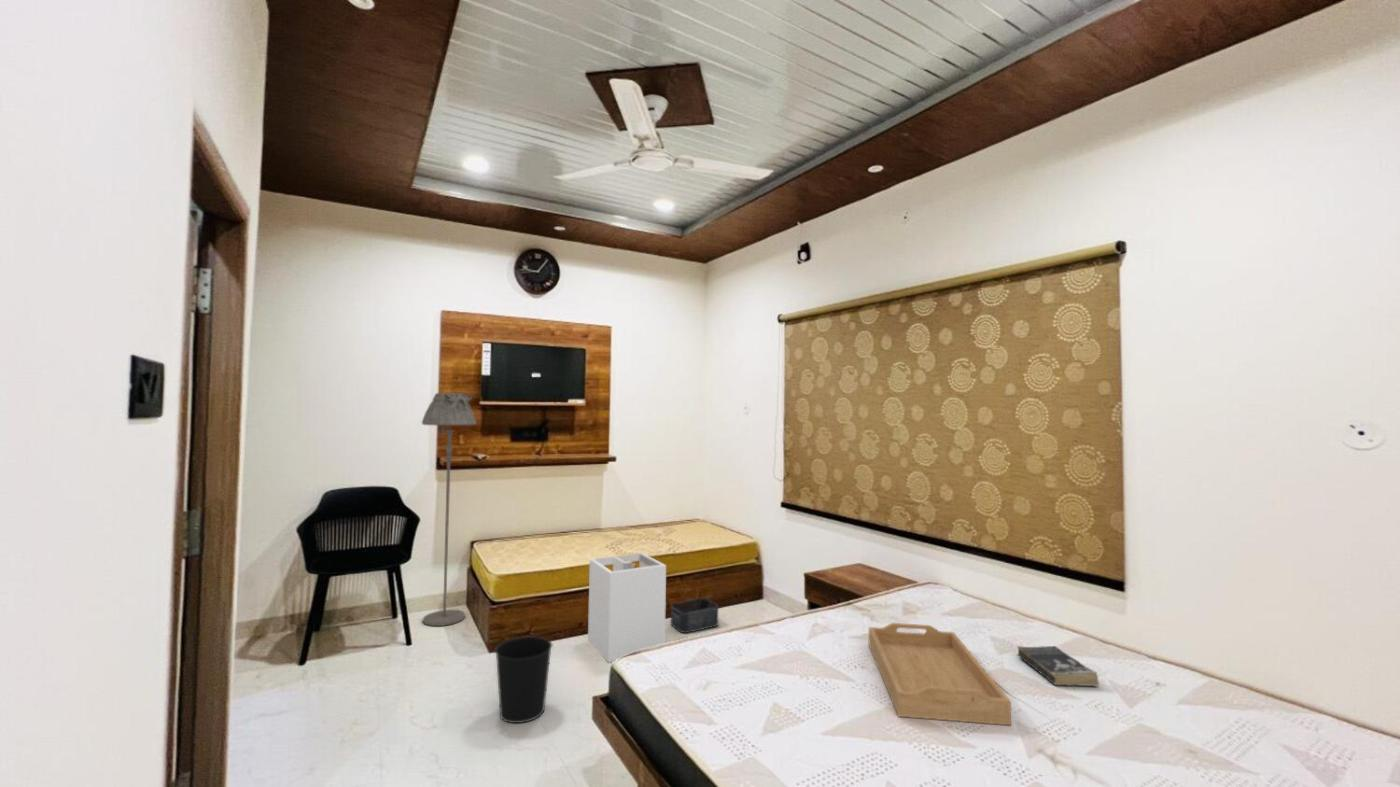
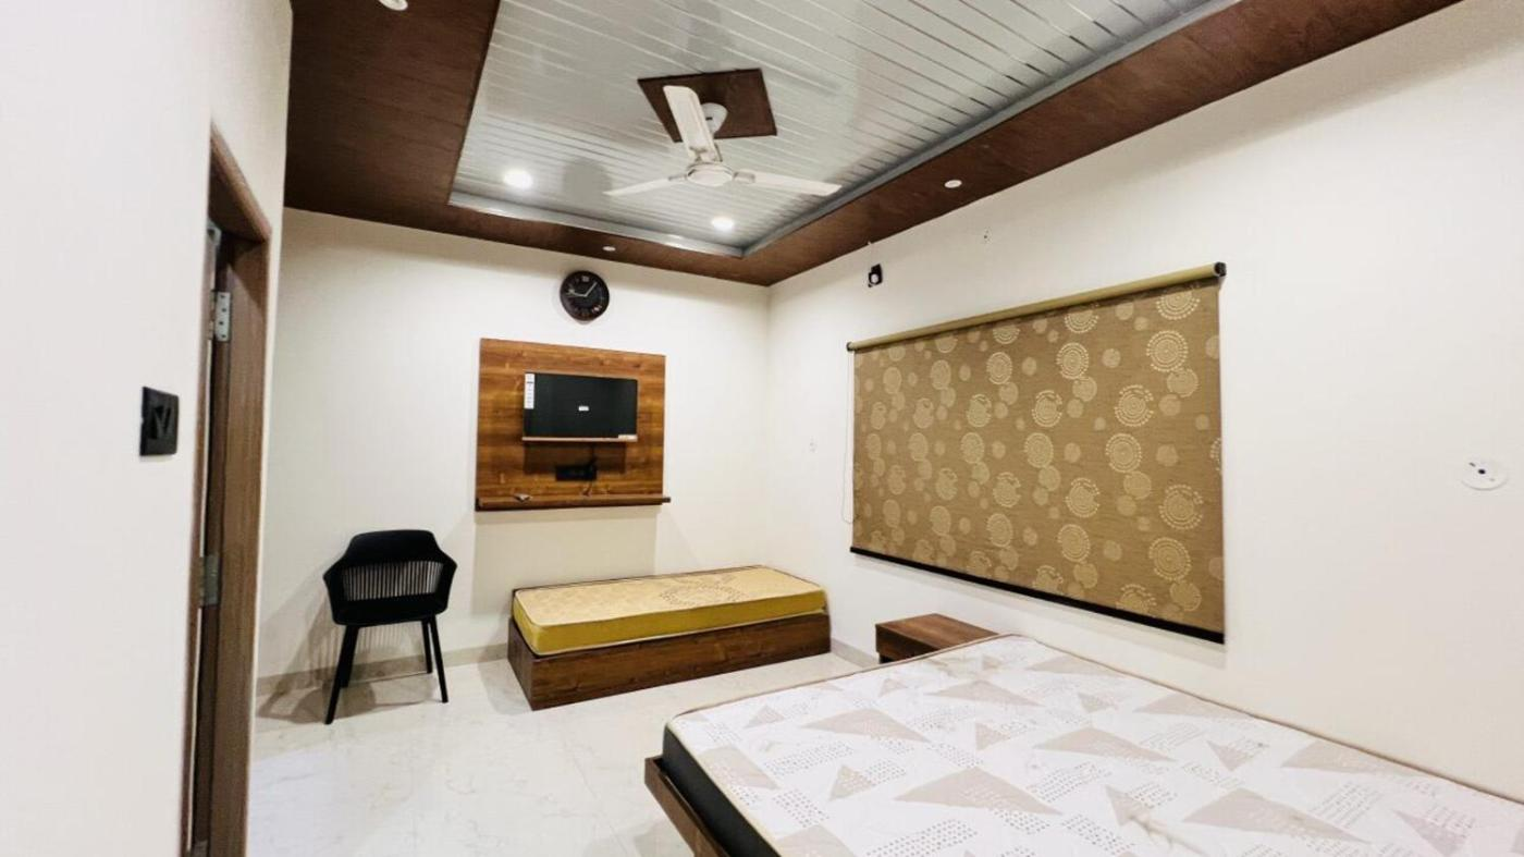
- serving tray [868,622,1012,726]
- book [1016,645,1100,688]
- storage bin [670,597,719,634]
- wastebasket [494,636,553,724]
- floor lamp [421,392,477,627]
- laundry hamper [587,552,667,664]
